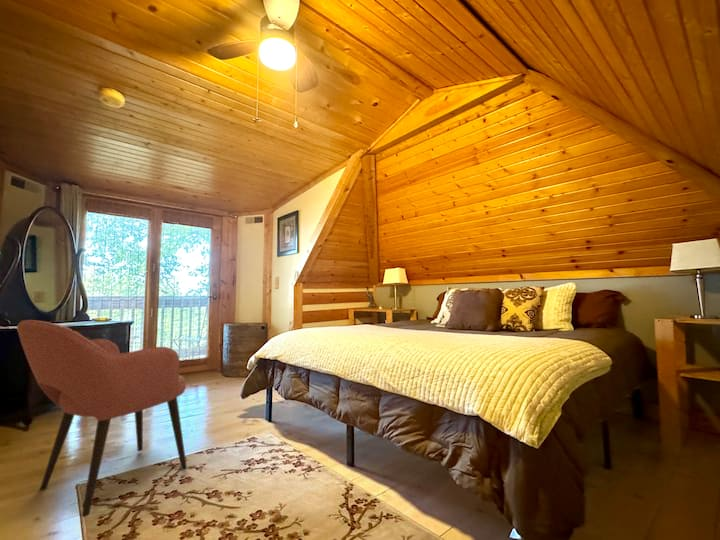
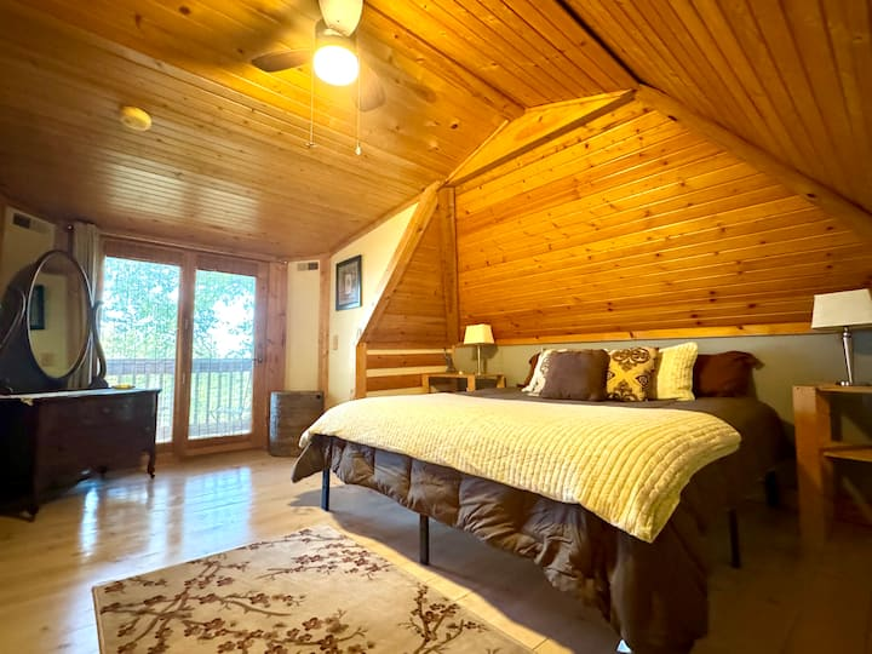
- armchair [16,319,188,518]
